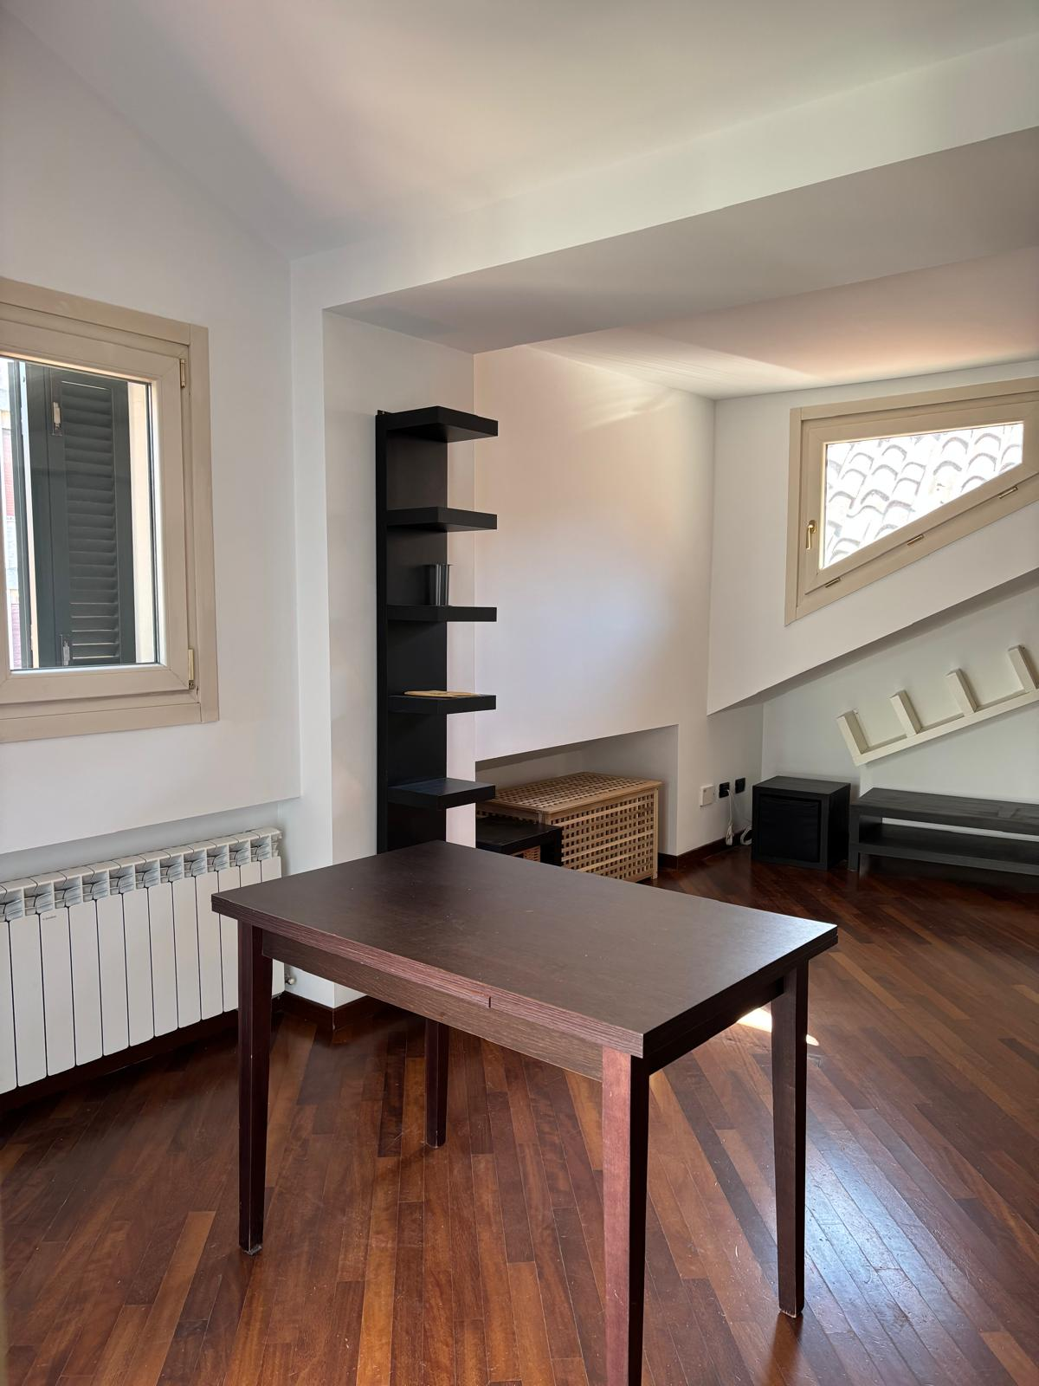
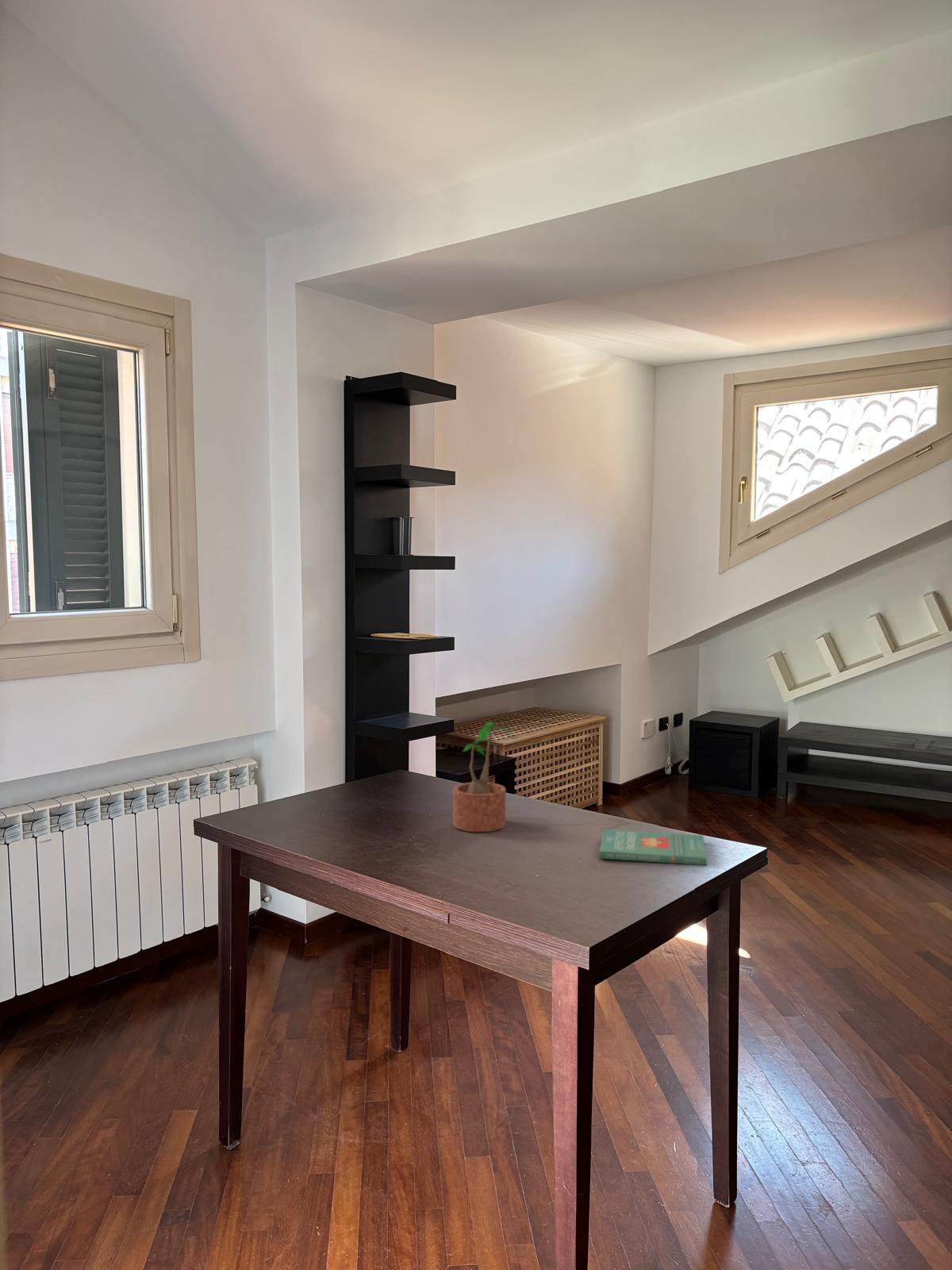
+ book [599,829,708,866]
+ potted plant [452,722,520,833]
